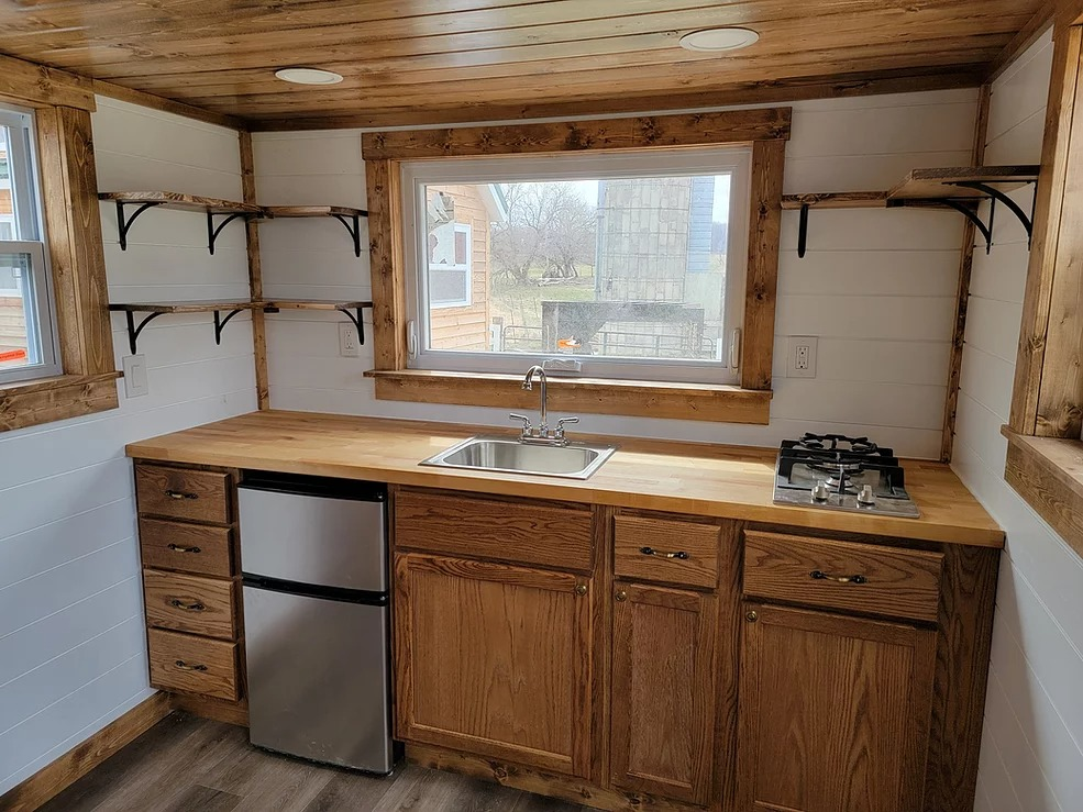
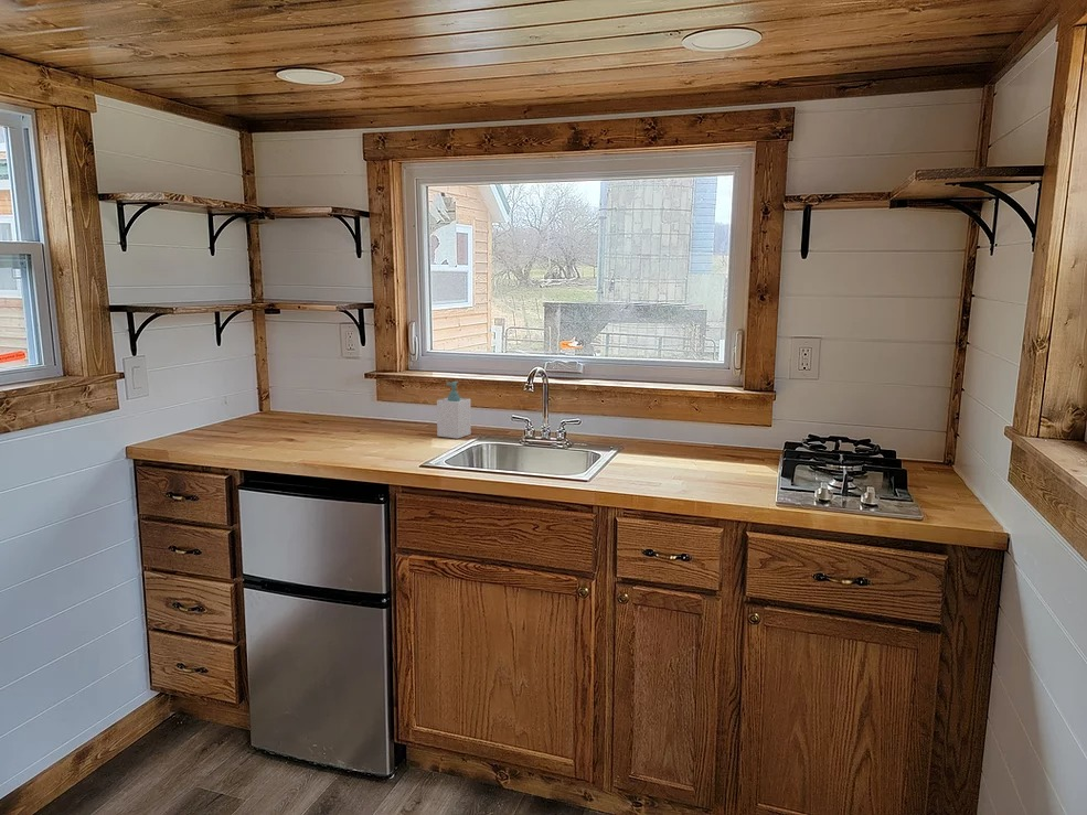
+ soap bottle [436,380,472,440]
